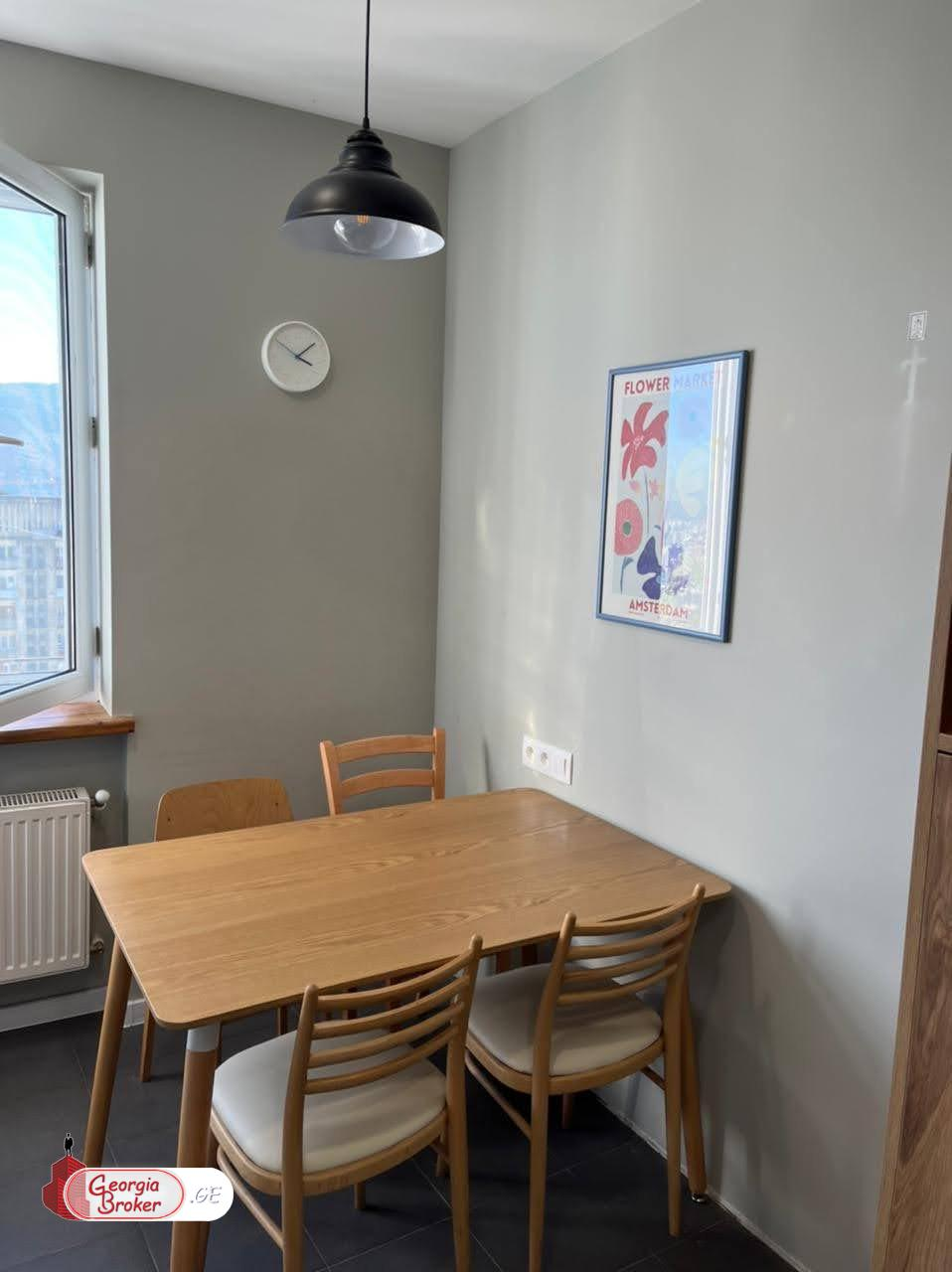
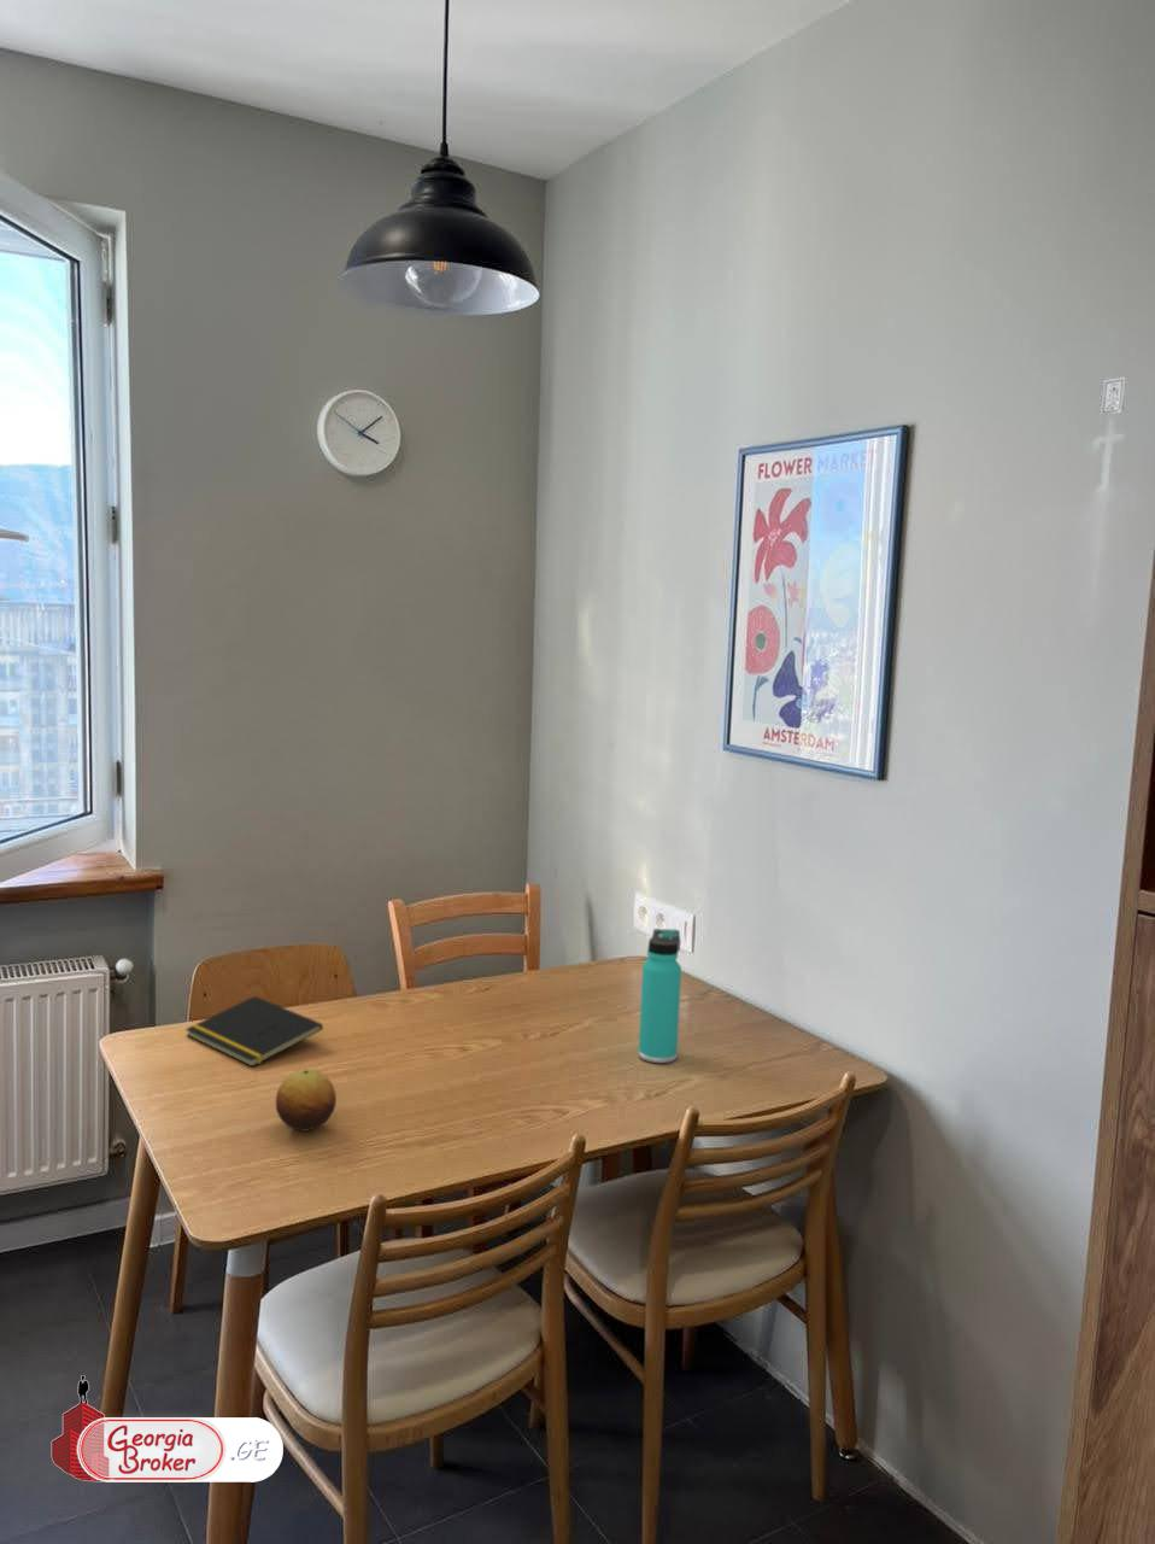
+ notepad [184,995,324,1067]
+ fruit [275,1067,337,1133]
+ thermos bottle [638,927,682,1063]
